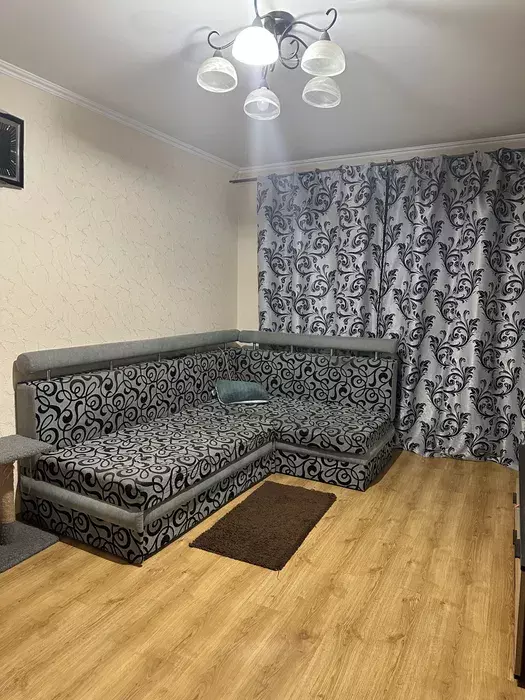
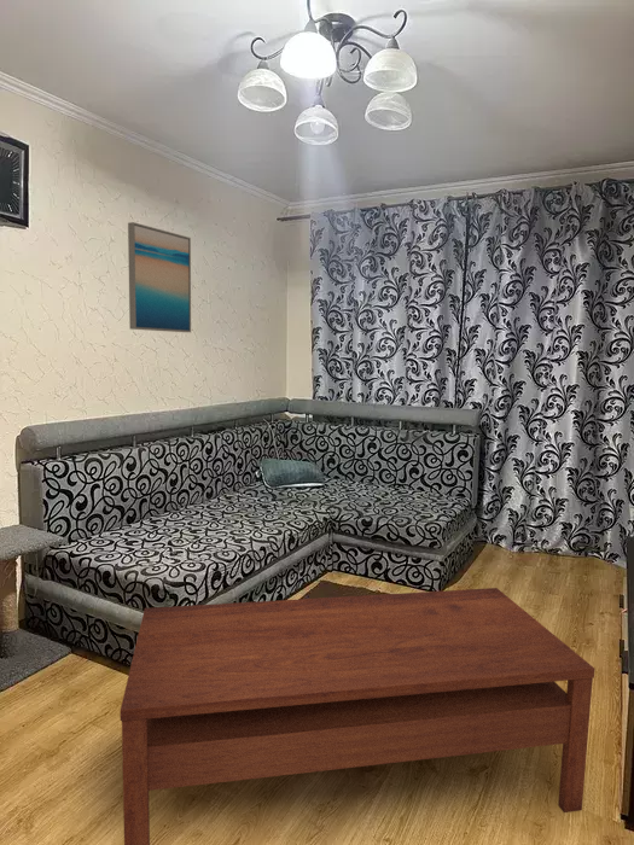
+ coffee table [120,587,597,845]
+ wall art [127,221,192,333]
